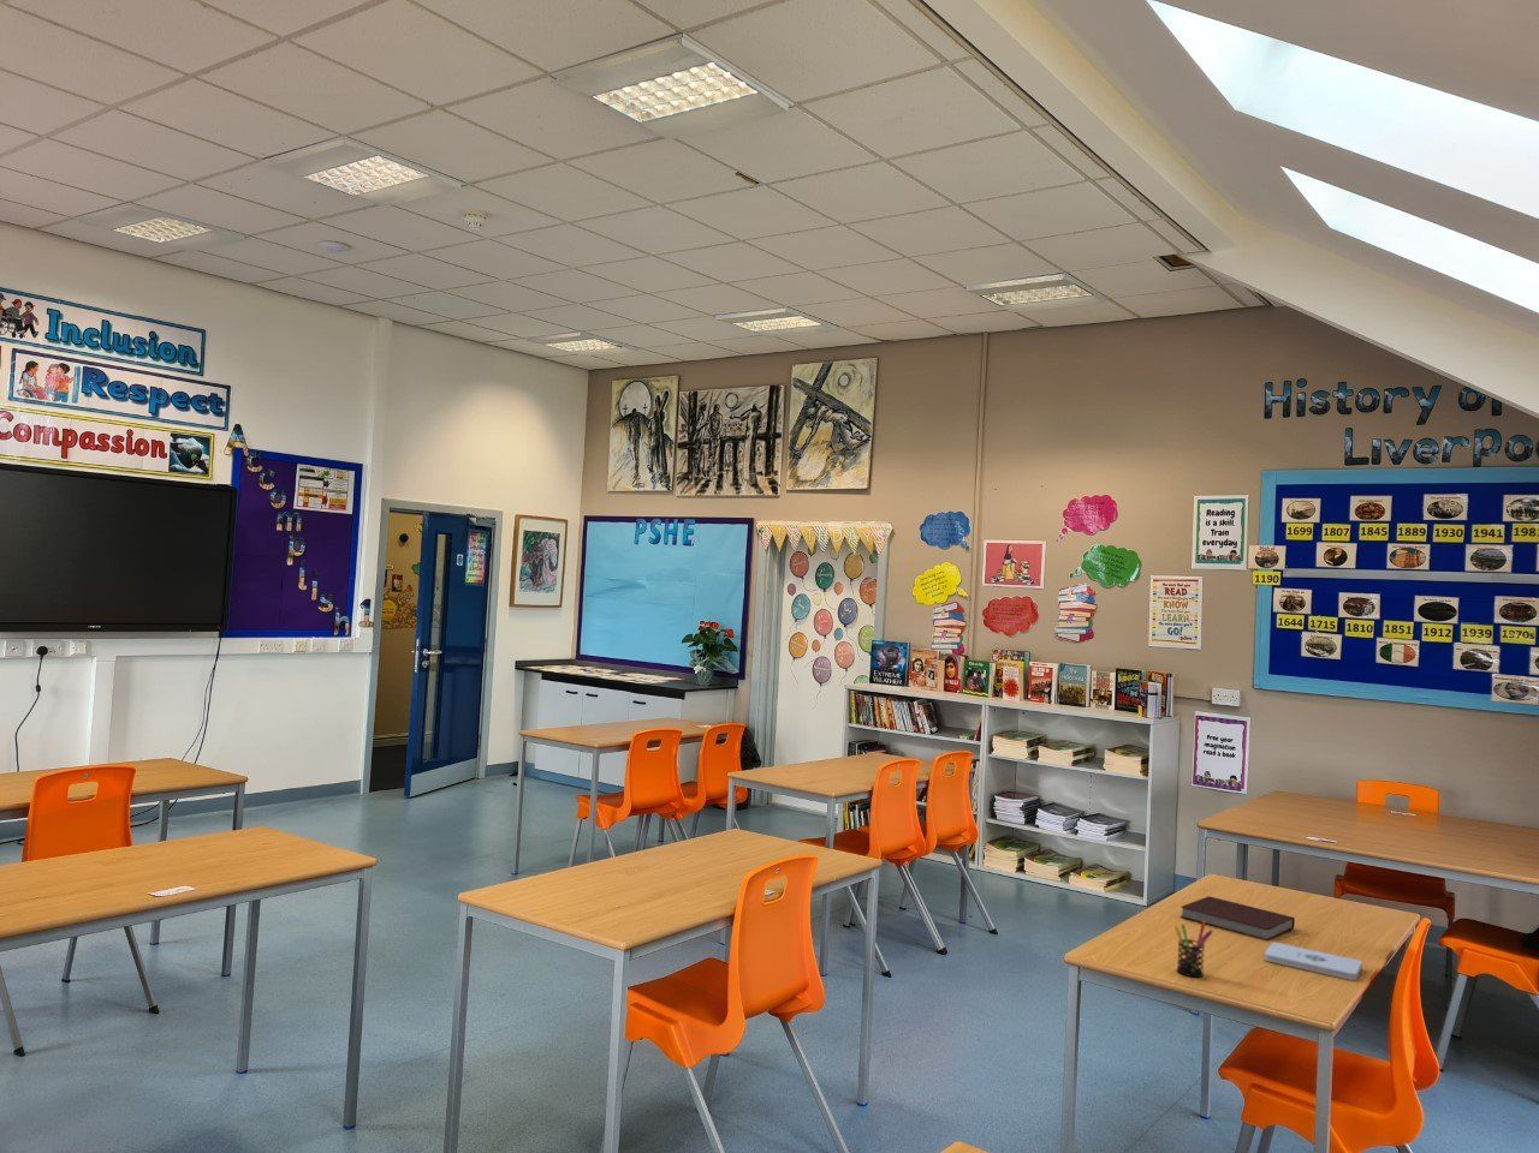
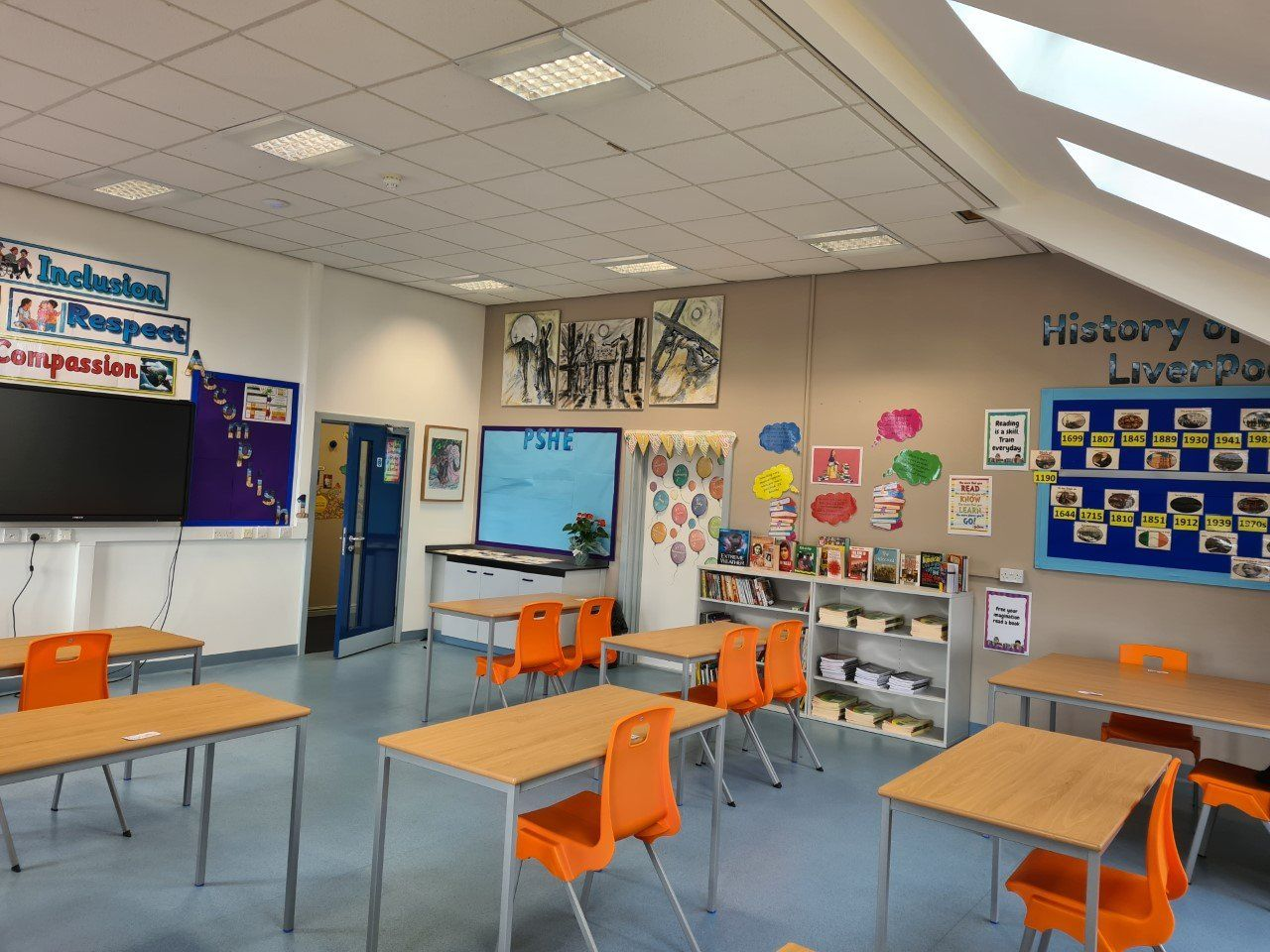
- pen holder [1173,922,1214,979]
- notebook [1179,895,1297,941]
- notepad [1264,940,1363,981]
